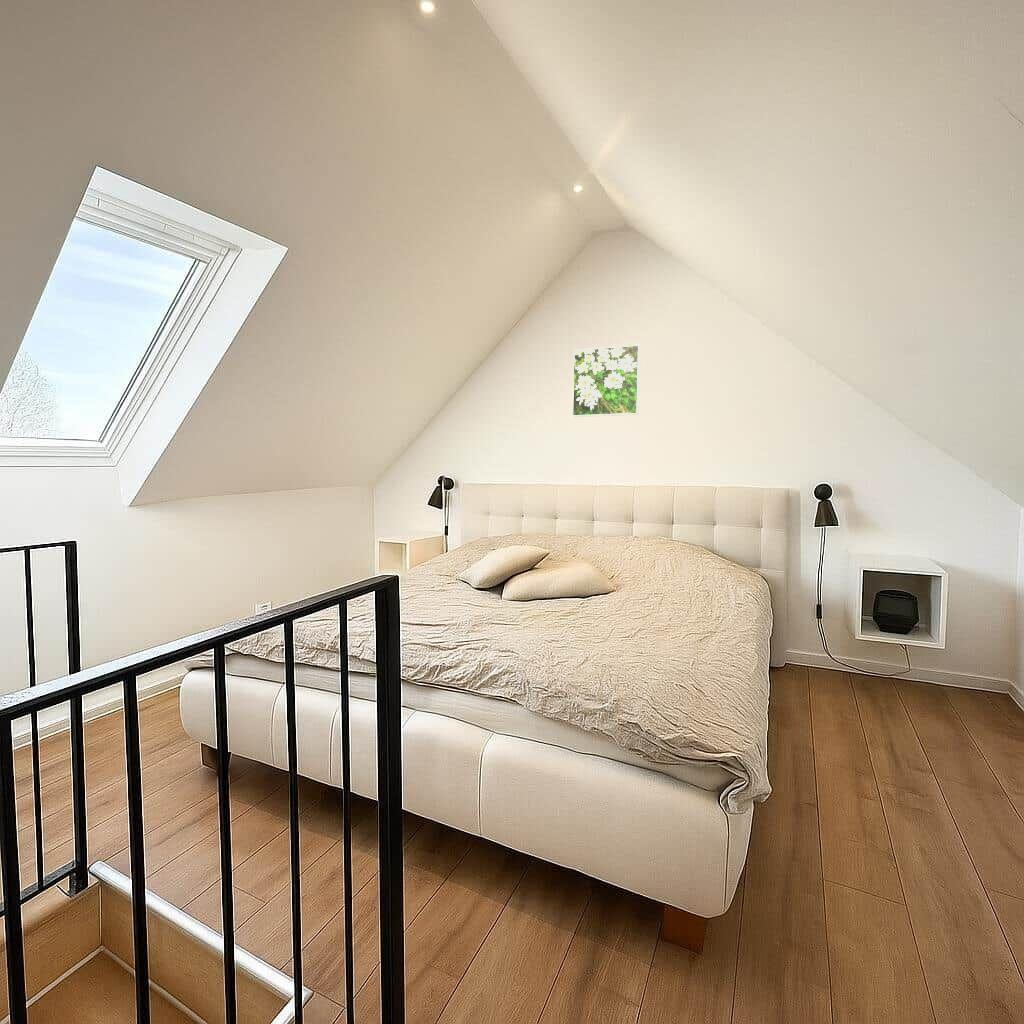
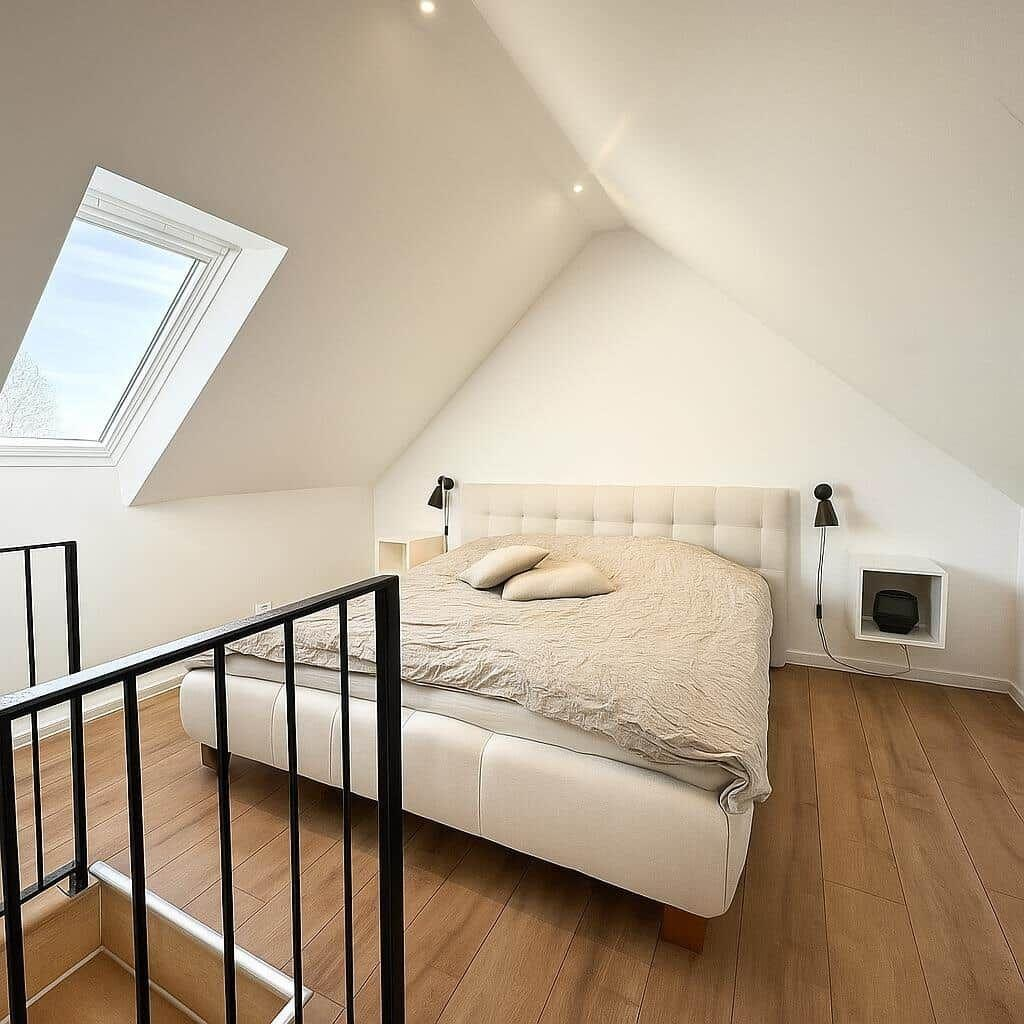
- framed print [571,344,641,418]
